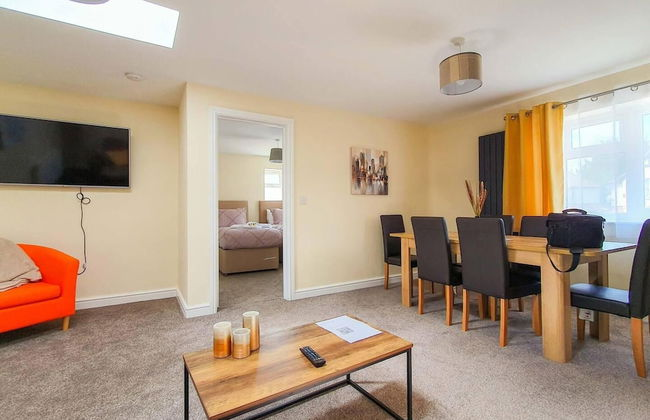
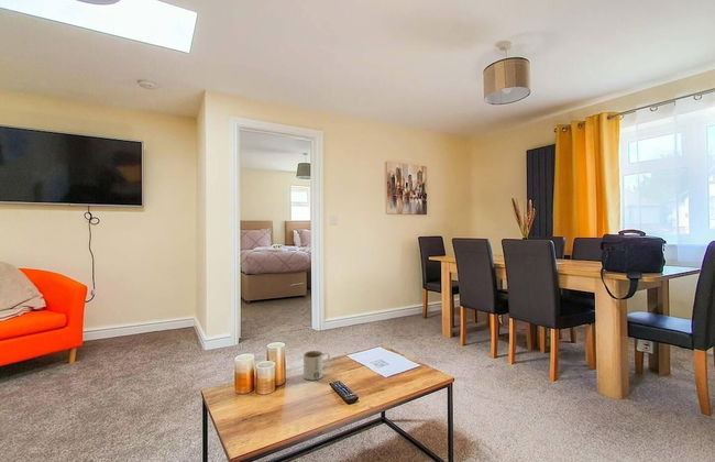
+ mug [302,350,331,382]
